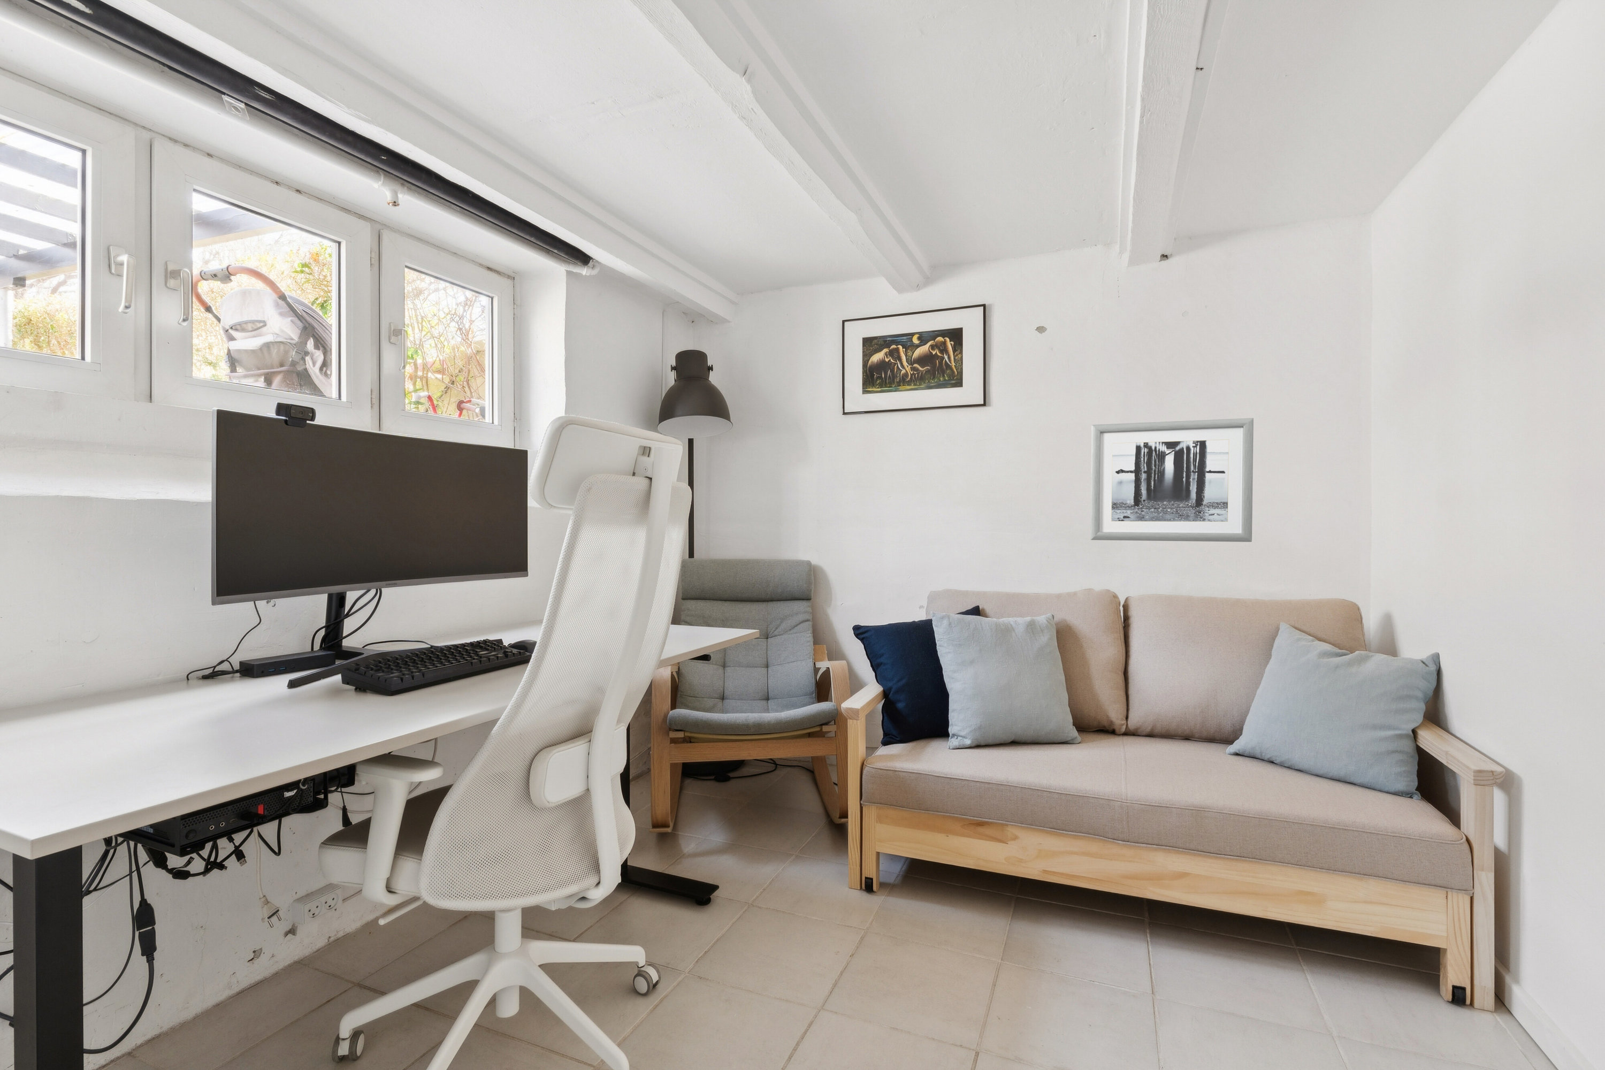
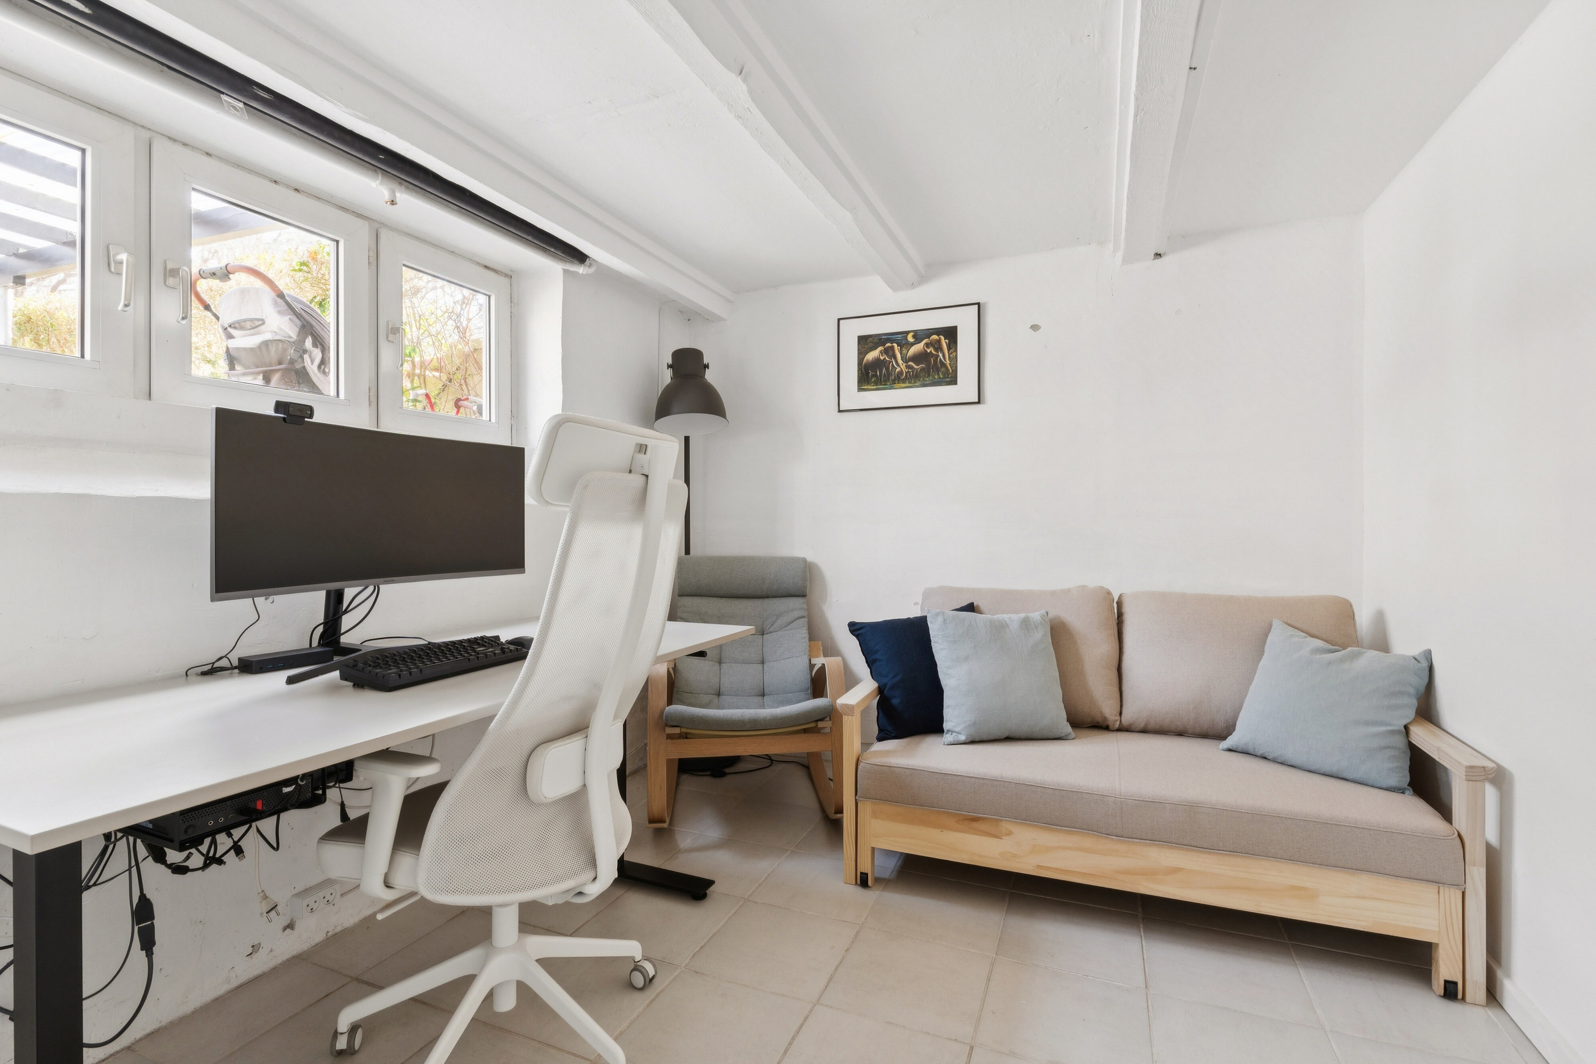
- wall art [1090,418,1254,542]
